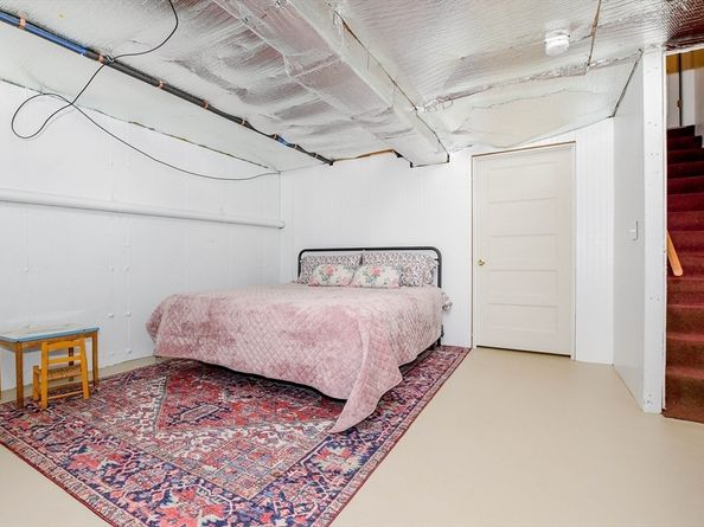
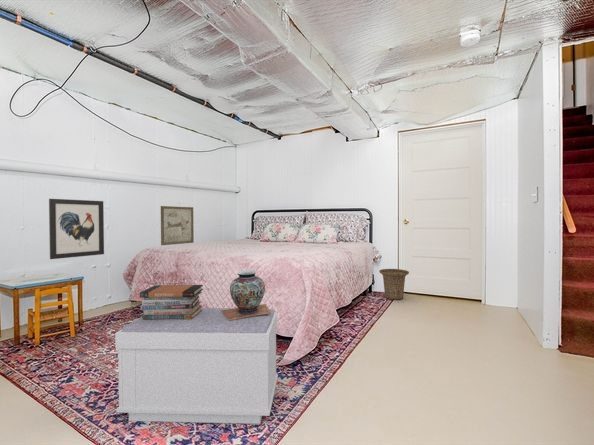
+ wall art [160,205,195,246]
+ decorative vase [221,269,271,320]
+ book stack [139,284,204,319]
+ wall art [48,198,105,260]
+ bench [114,307,279,425]
+ basket [378,268,410,301]
